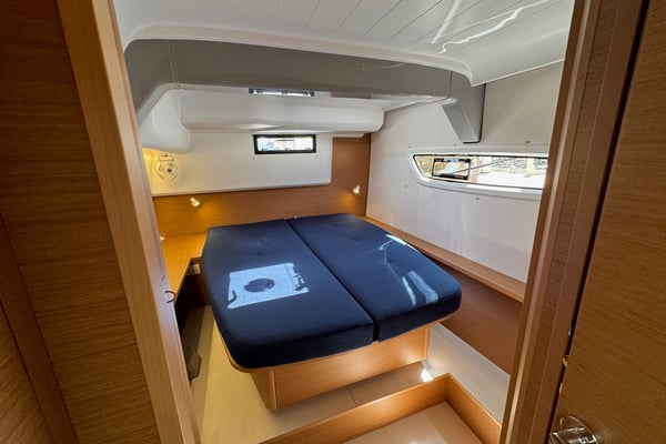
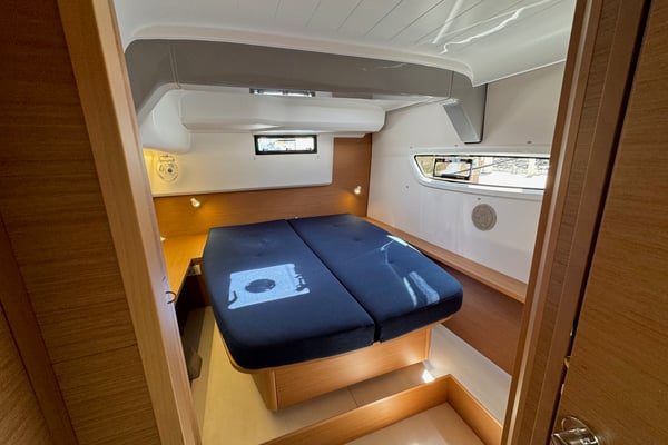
+ medallion [471,202,498,233]
